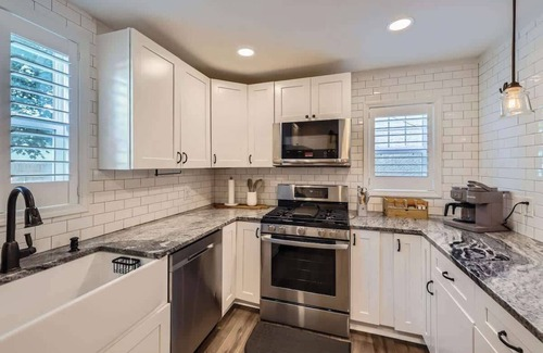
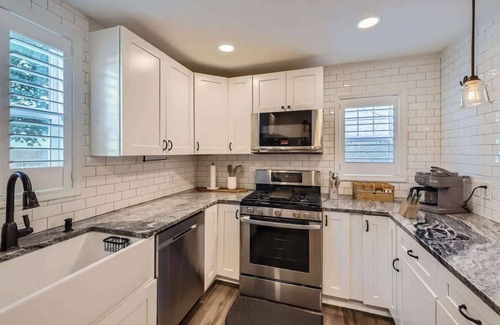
+ knife block [397,191,423,220]
